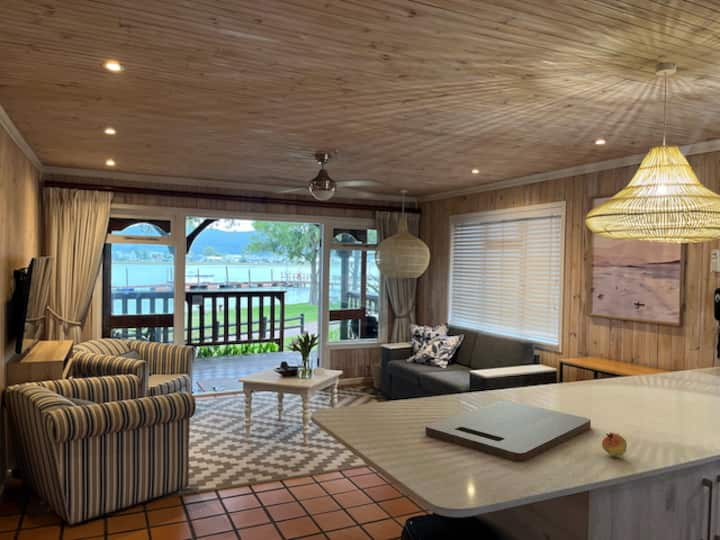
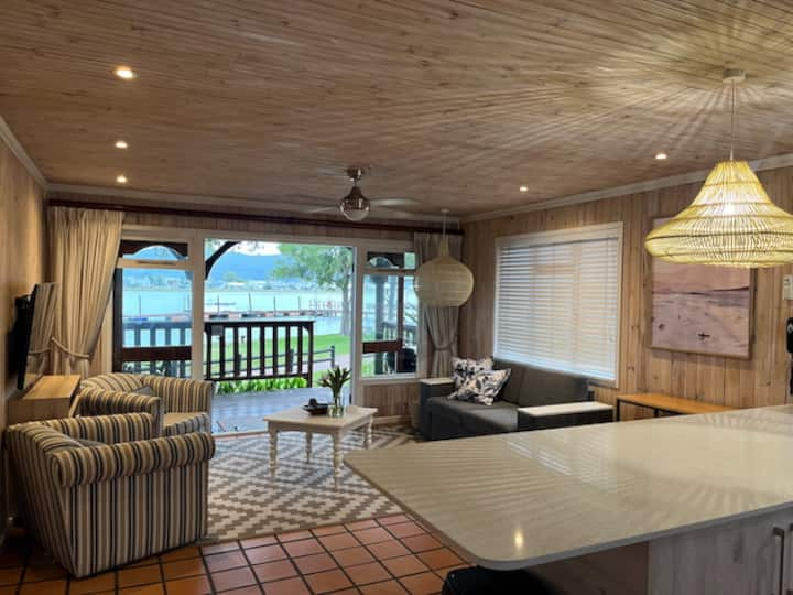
- cutting board [425,400,592,463]
- fruit [601,431,628,457]
